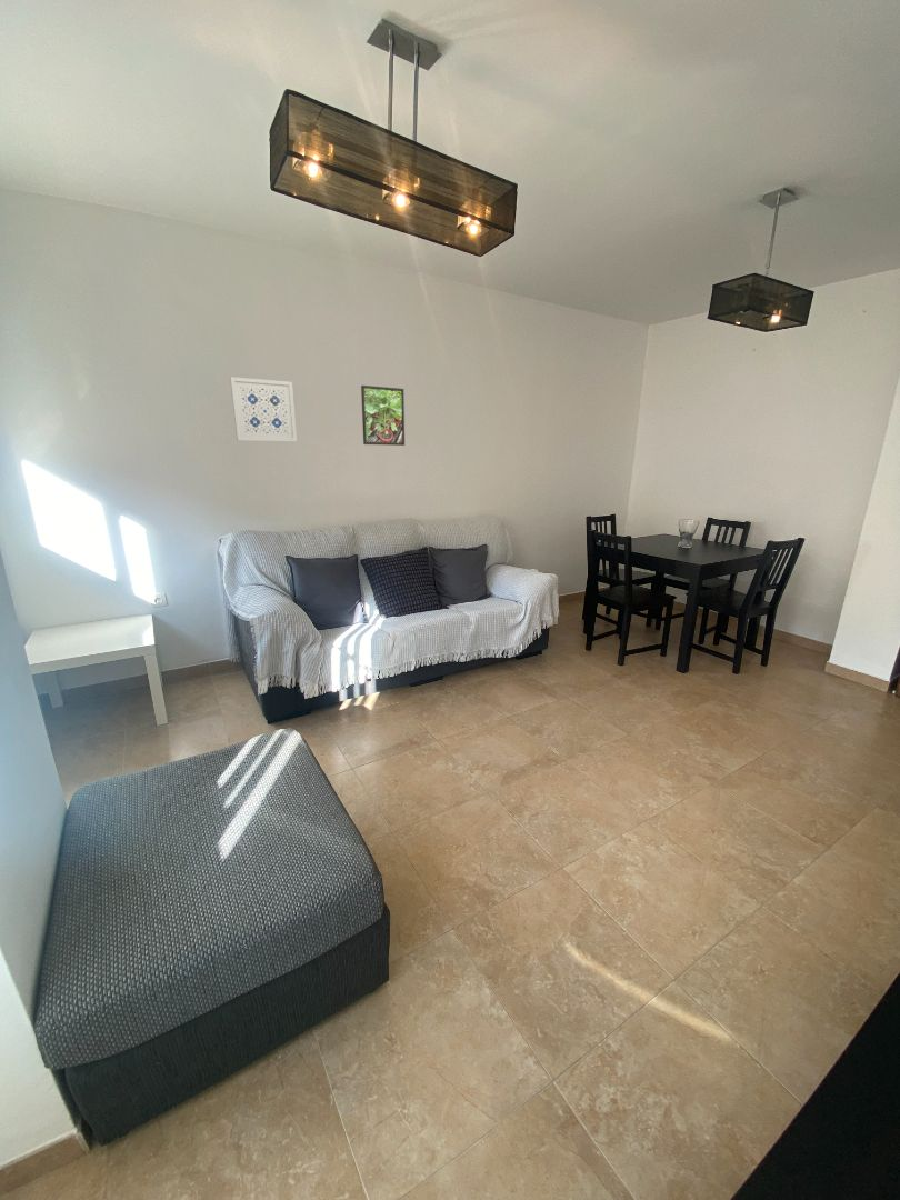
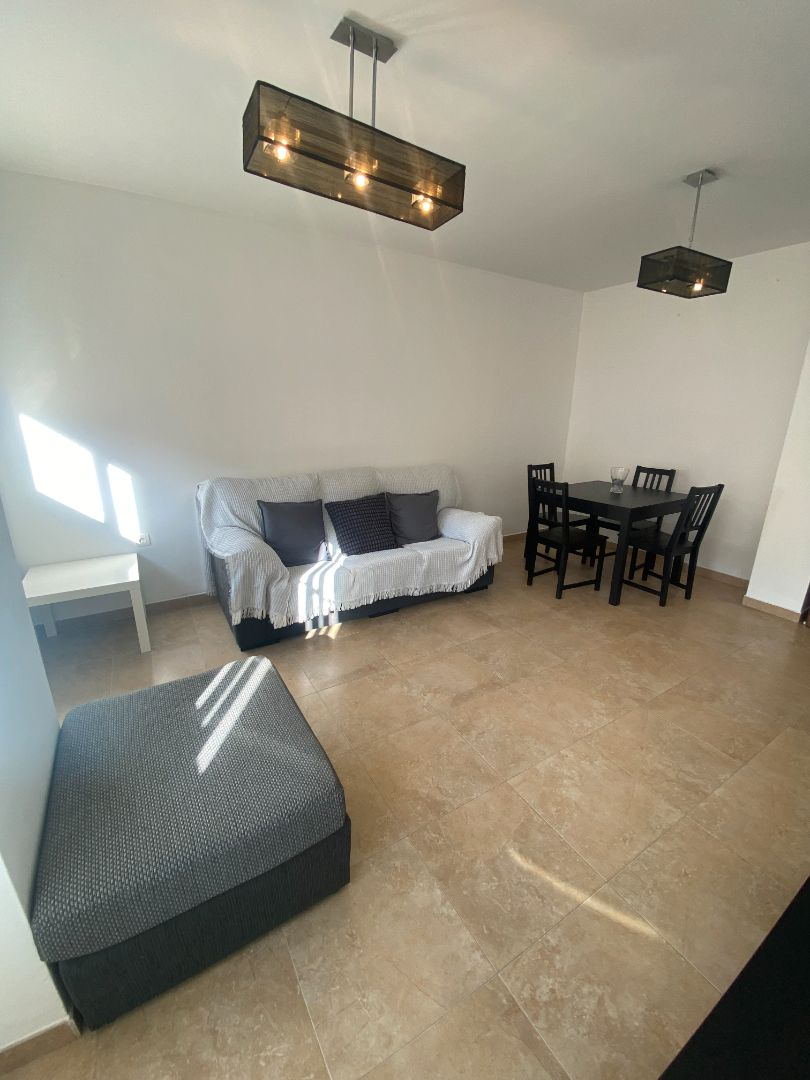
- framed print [360,384,406,447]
- wall art [229,376,298,442]
